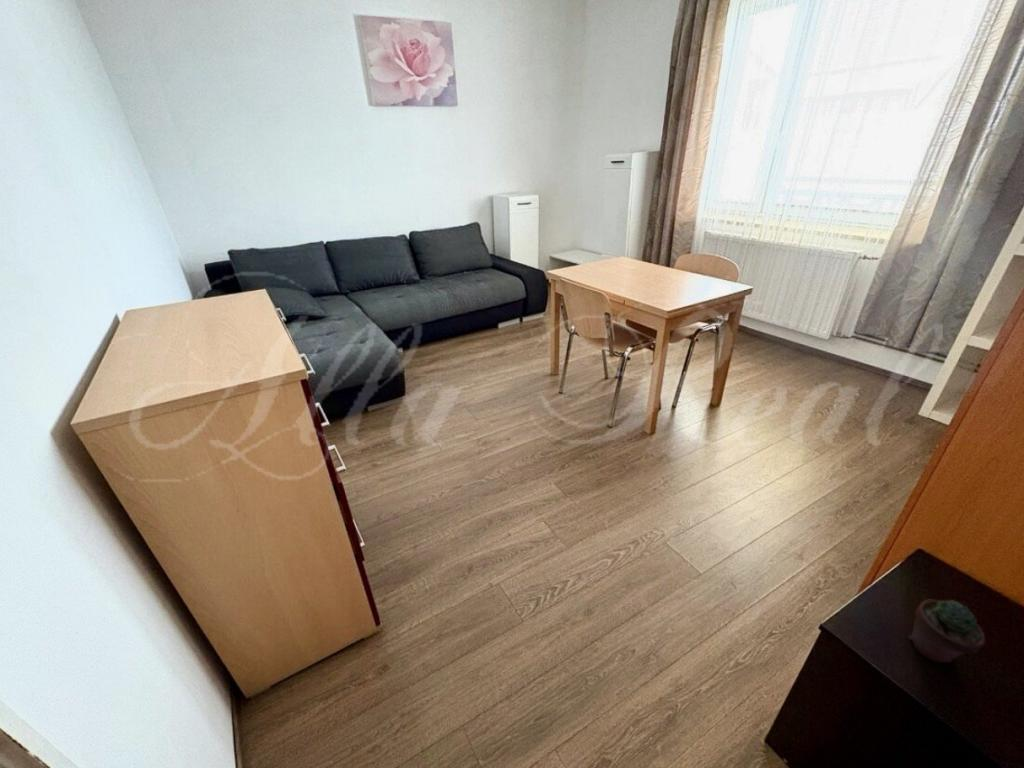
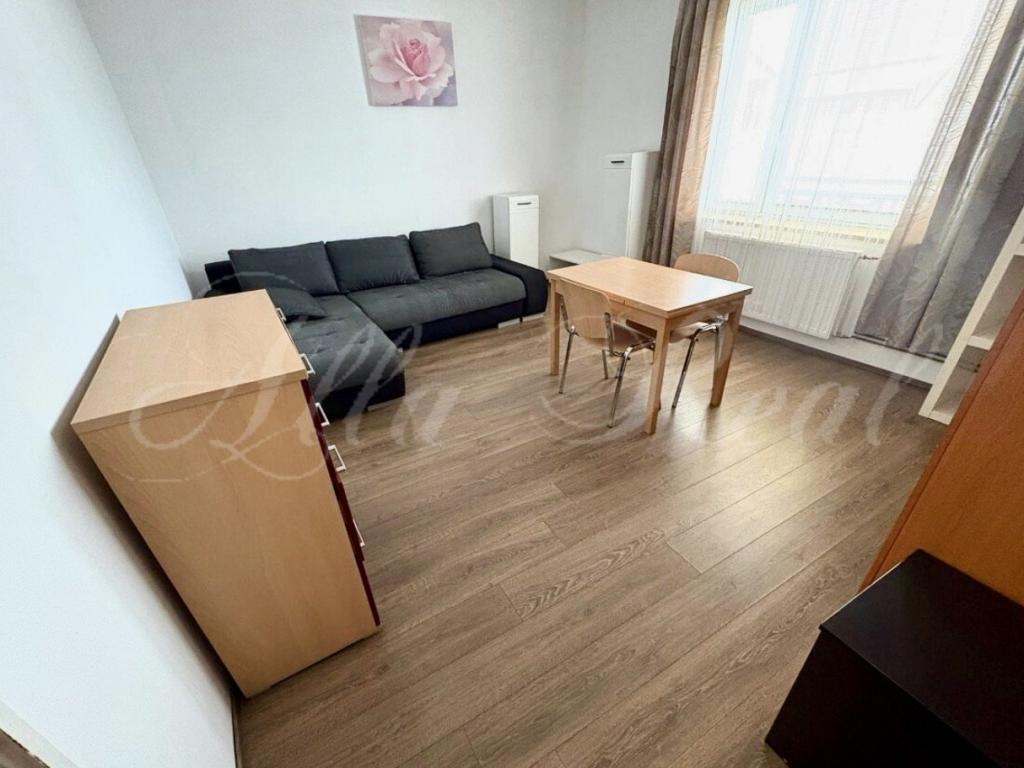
- potted succulent [908,599,986,664]
